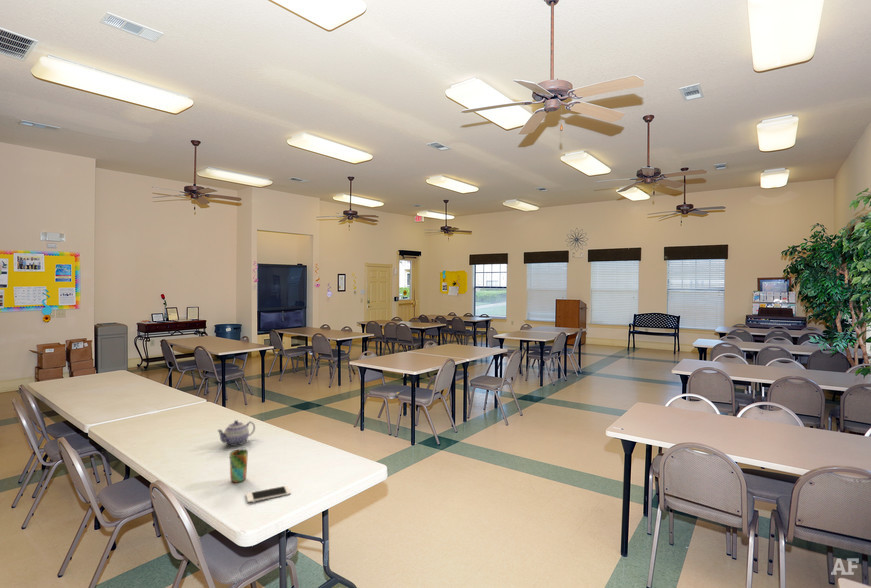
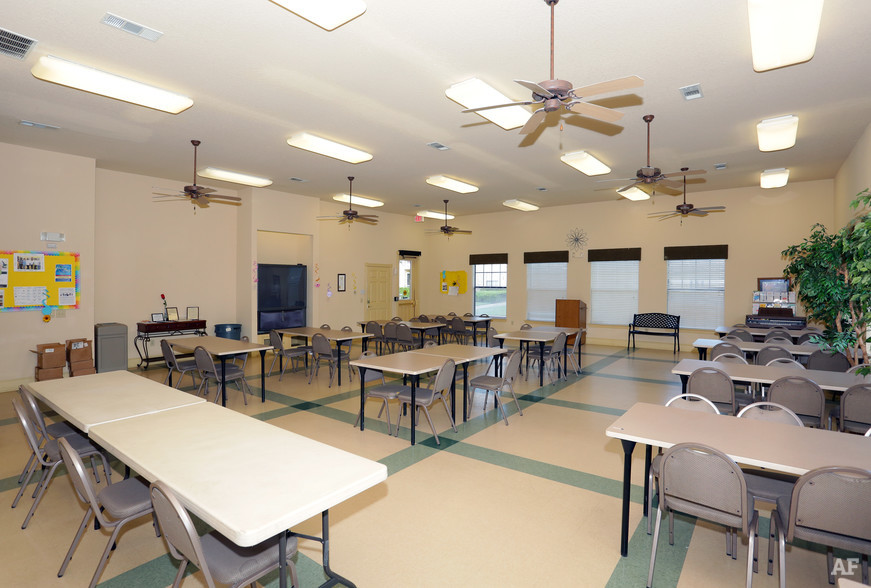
- cup [229,448,249,484]
- cell phone [245,484,292,504]
- teapot [217,419,256,447]
